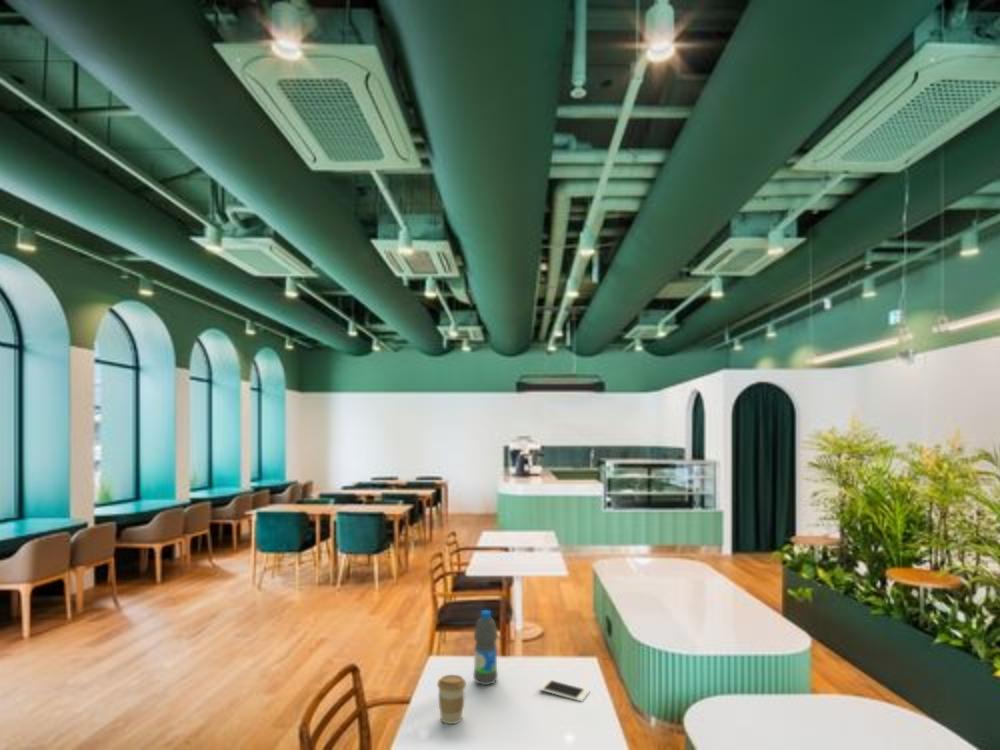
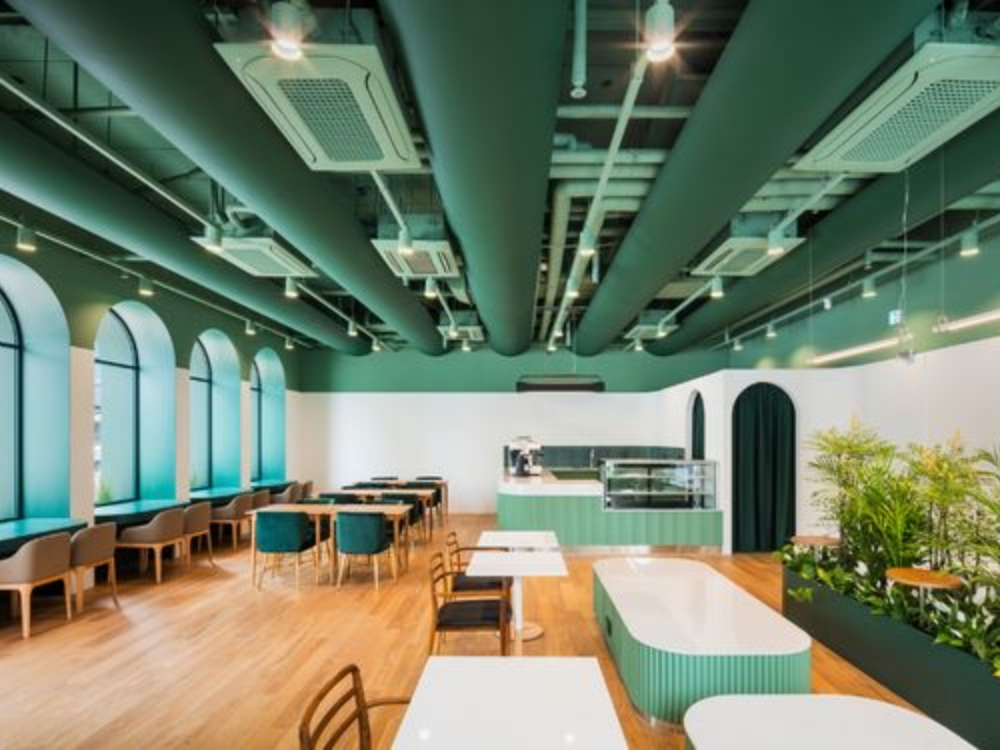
- coffee cup [436,674,467,725]
- water bottle [472,609,499,686]
- cell phone [538,678,591,703]
